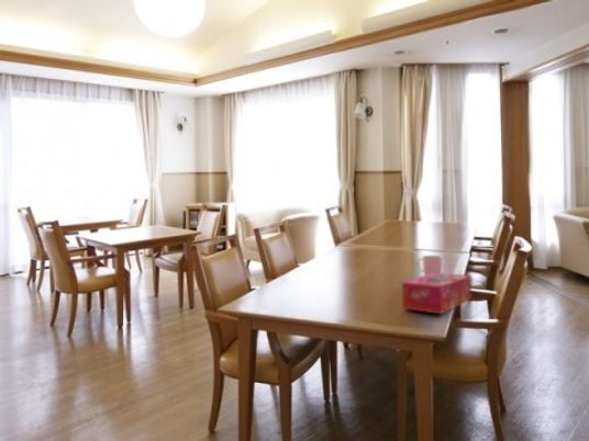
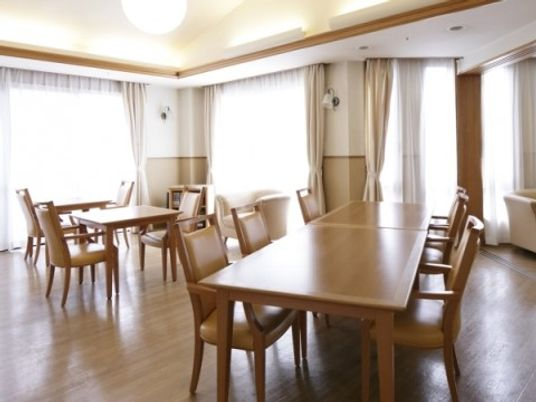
- cup [415,255,443,275]
- tissue box [401,272,473,315]
